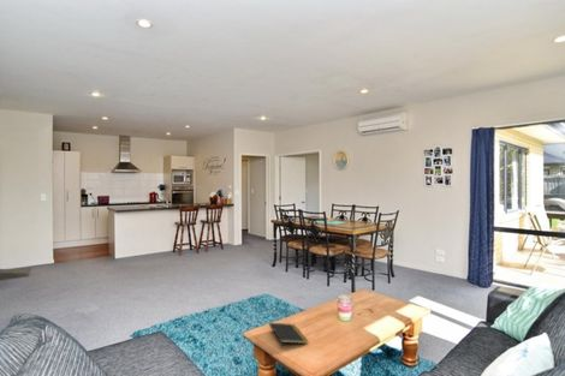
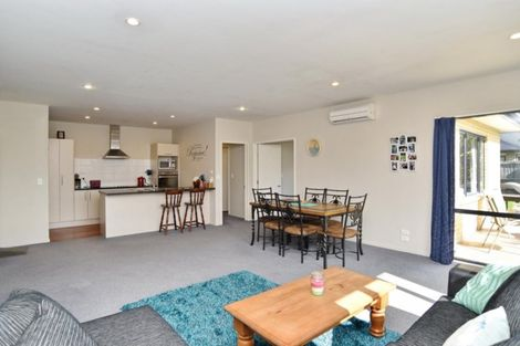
- notepad [268,322,309,350]
